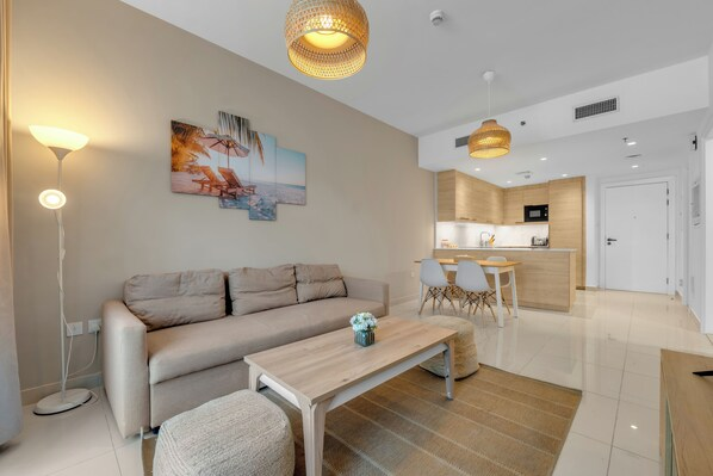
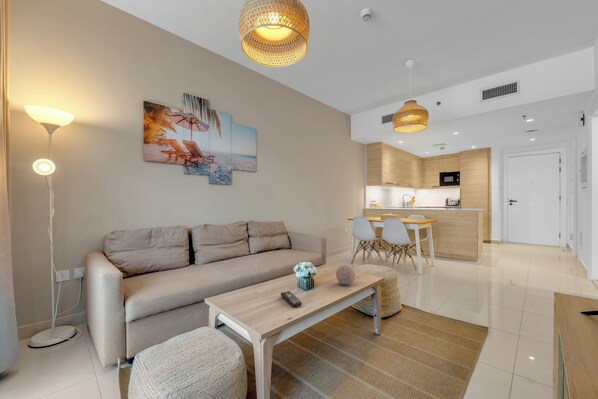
+ remote control [280,290,303,308]
+ decorative orb [335,264,356,286]
